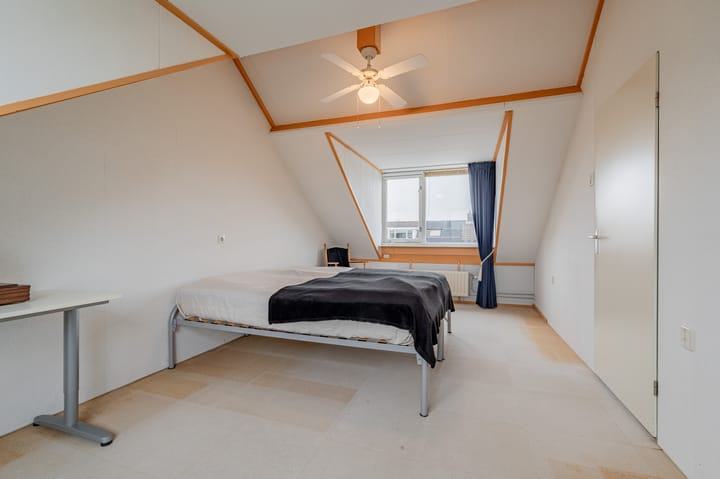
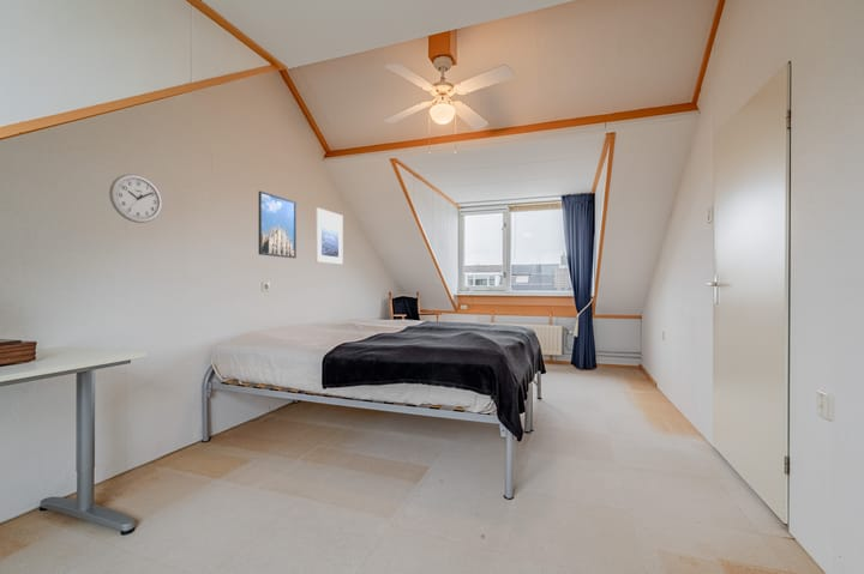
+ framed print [314,206,344,266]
+ wall clock [108,173,163,224]
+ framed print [258,191,298,259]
